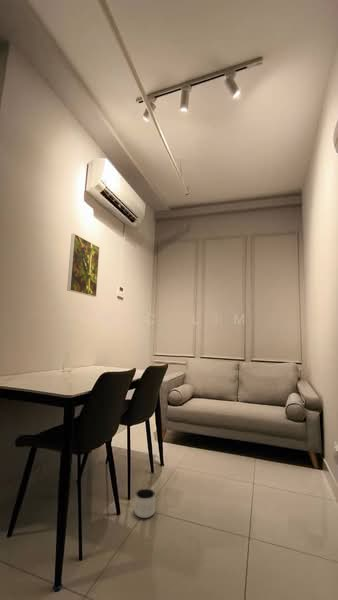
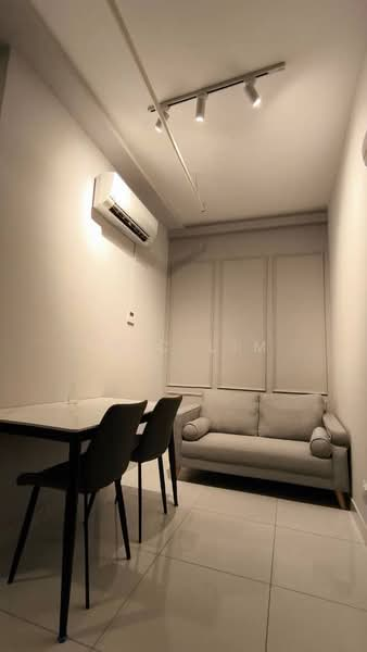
- planter [134,487,156,519]
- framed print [66,233,100,298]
